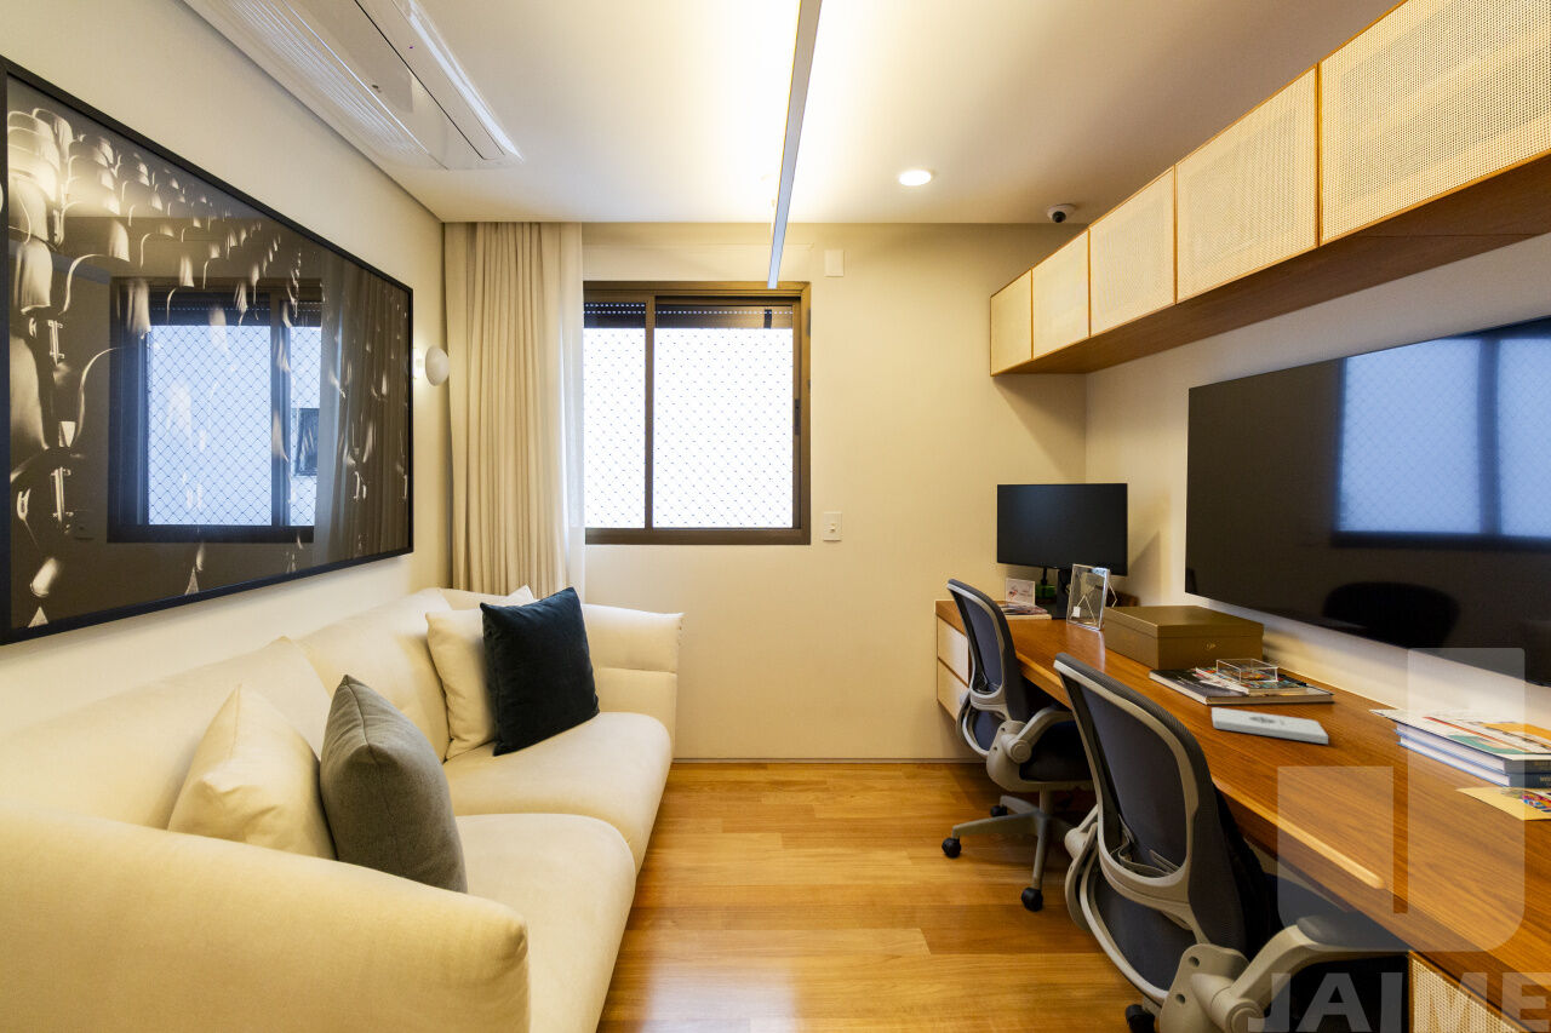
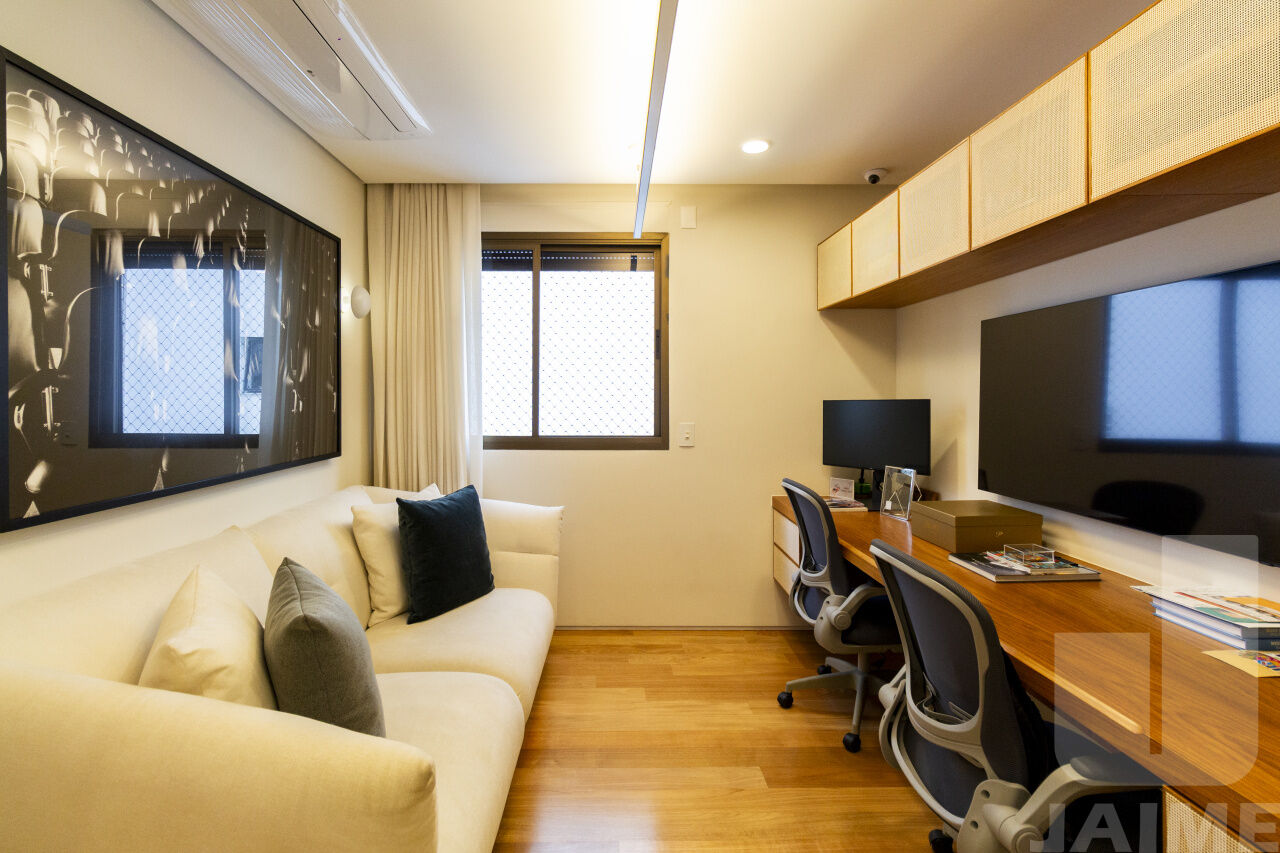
- notepad [1211,706,1329,745]
